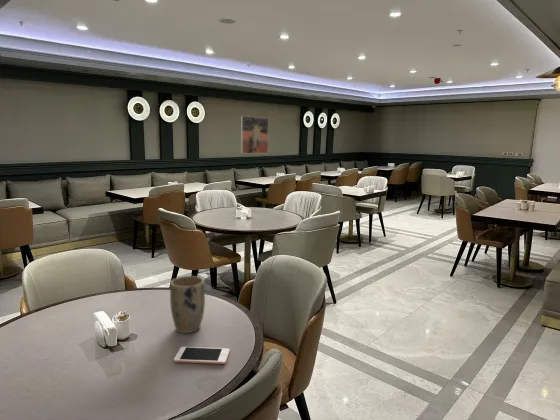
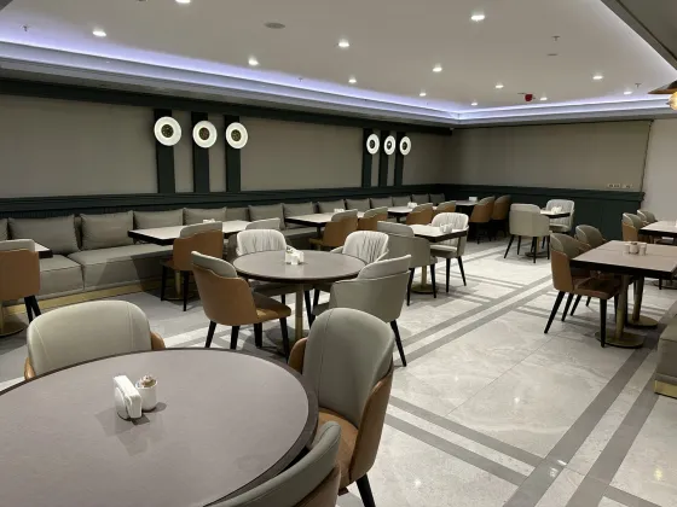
- cell phone [173,346,231,365]
- plant pot [169,275,206,334]
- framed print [240,115,269,155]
